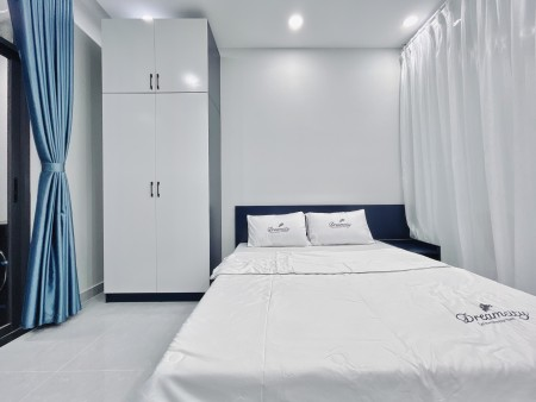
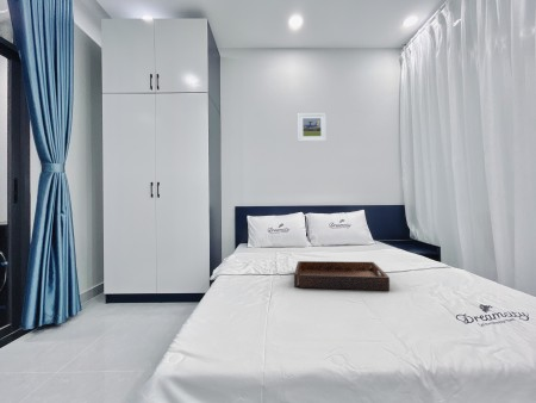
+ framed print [297,112,328,143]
+ serving tray [293,260,391,292]
